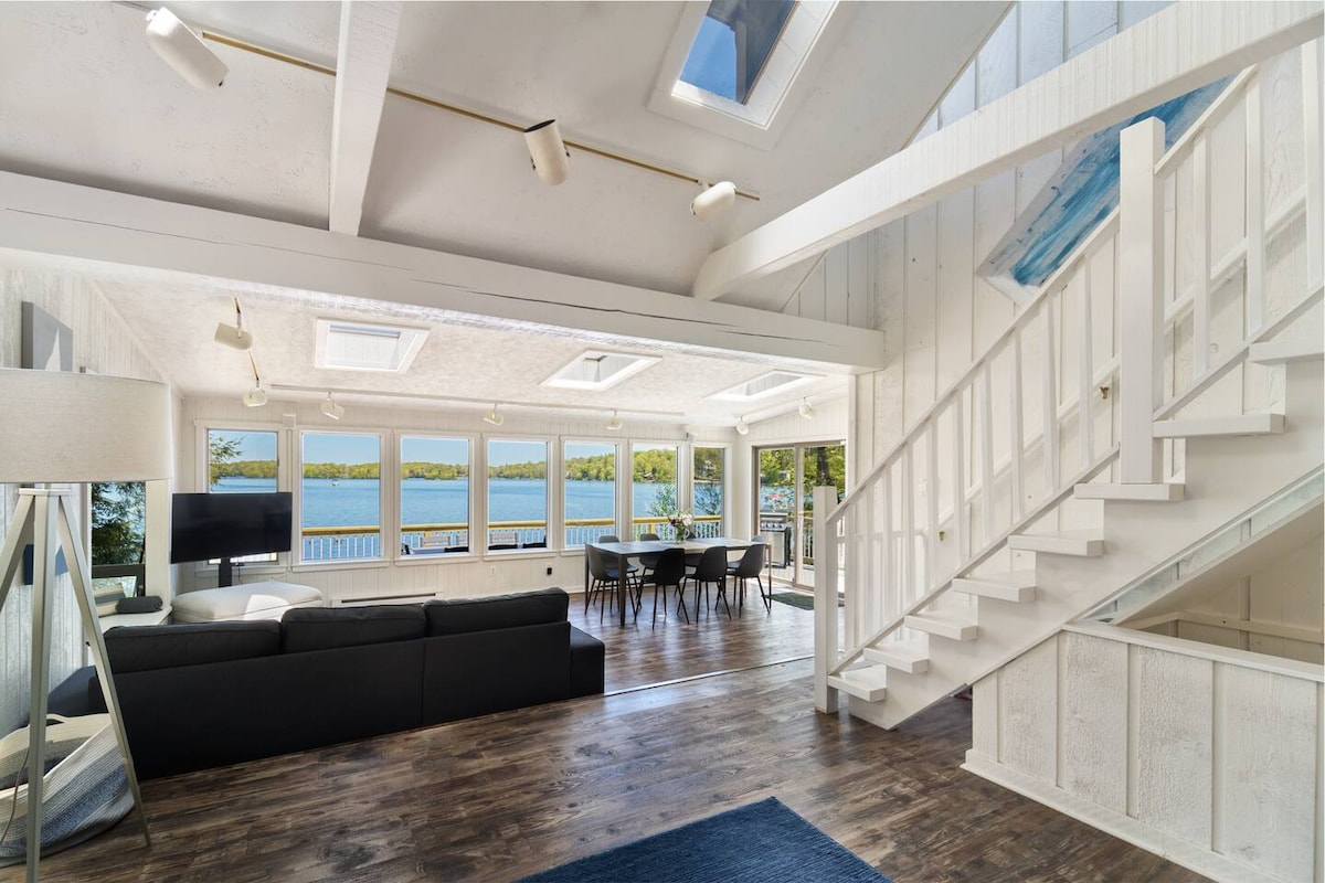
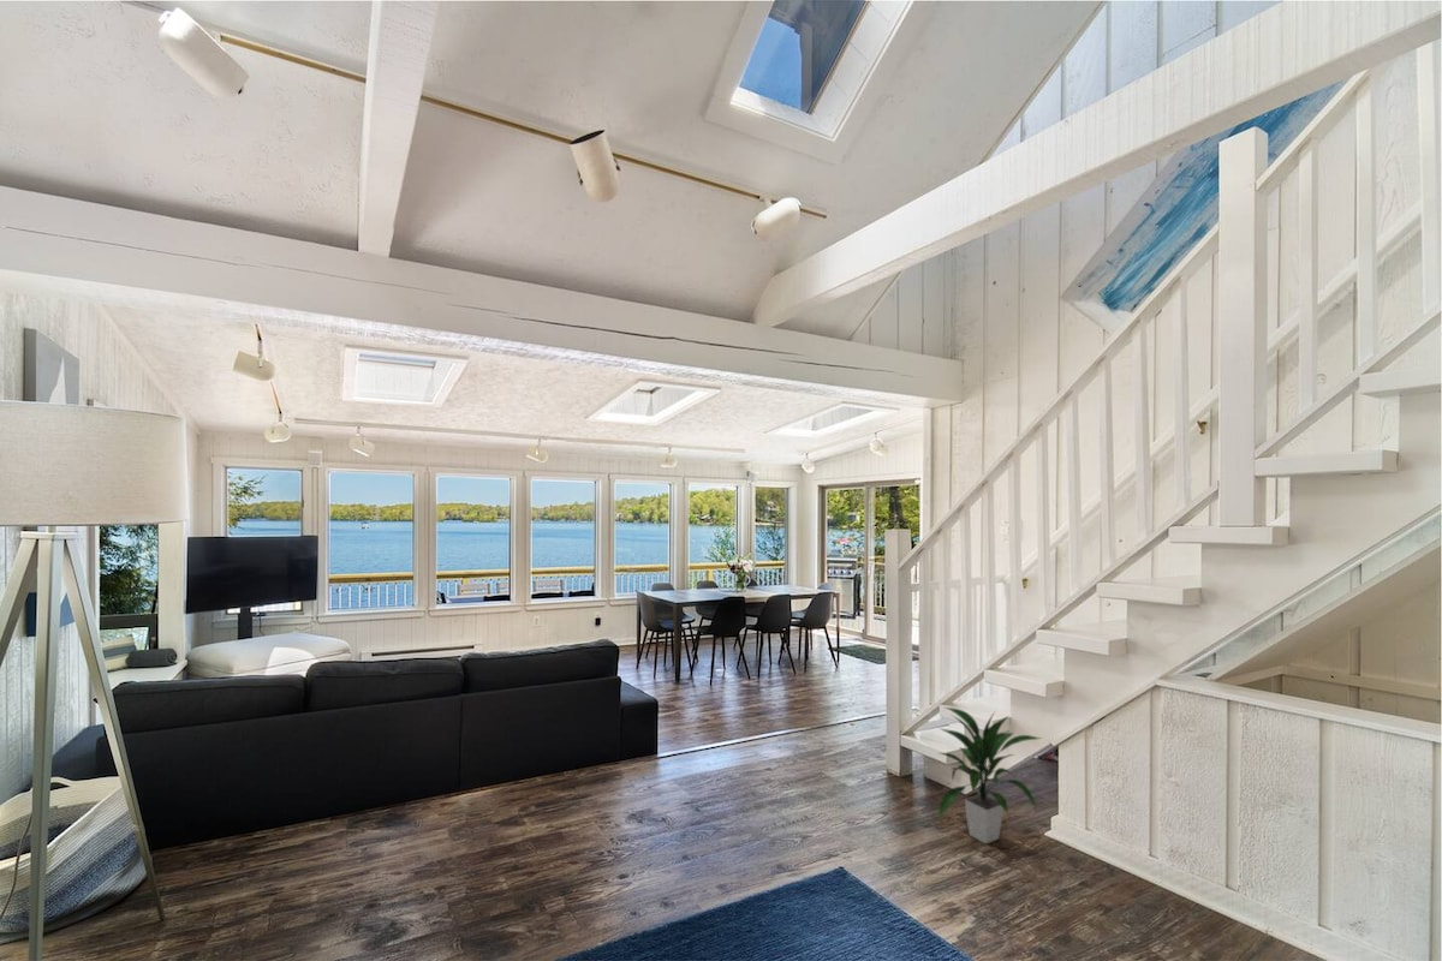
+ indoor plant [935,705,1044,844]
